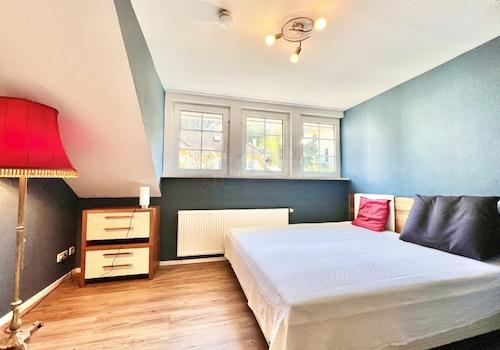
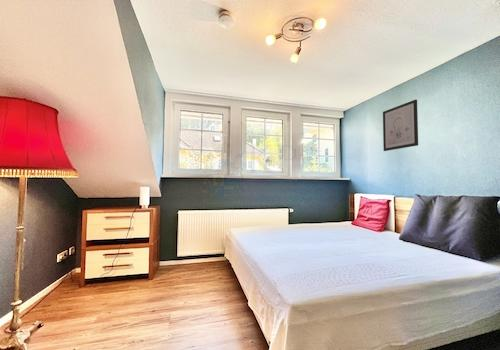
+ wall art [382,98,419,152]
